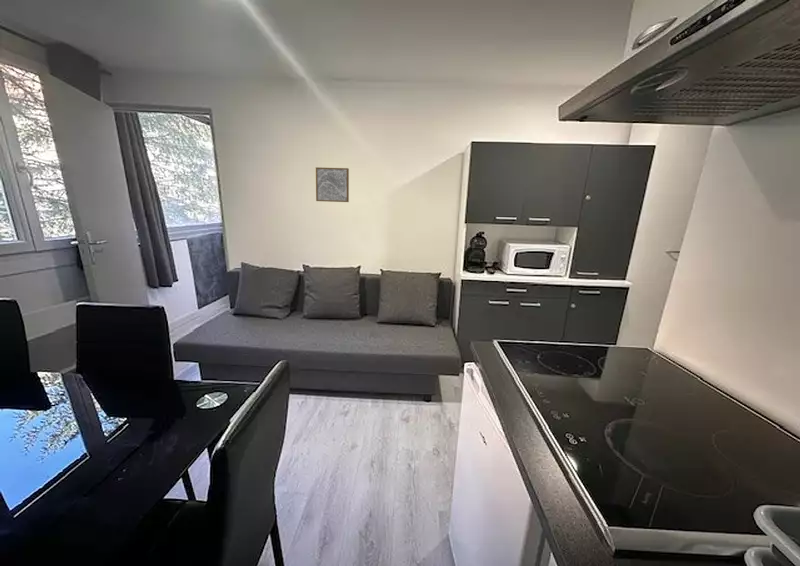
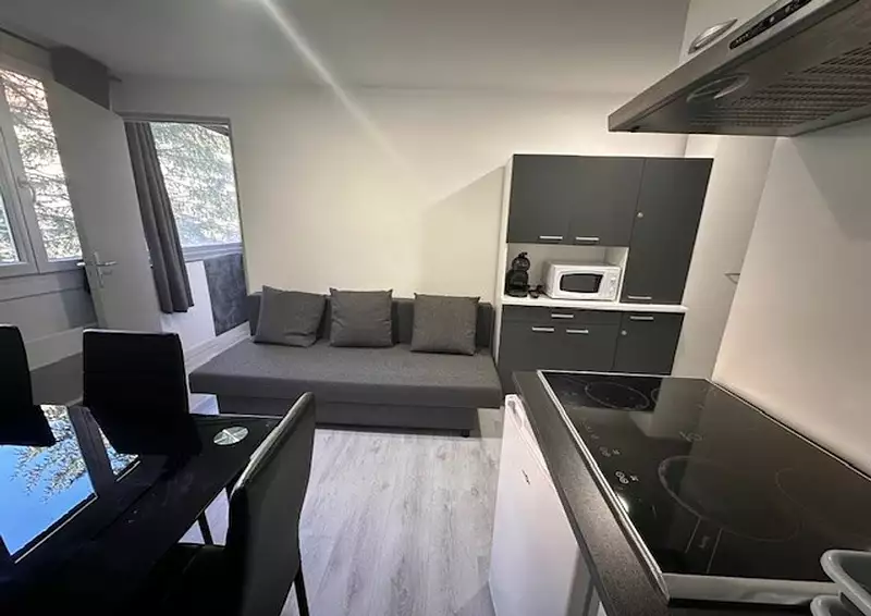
- wall art [315,166,350,203]
